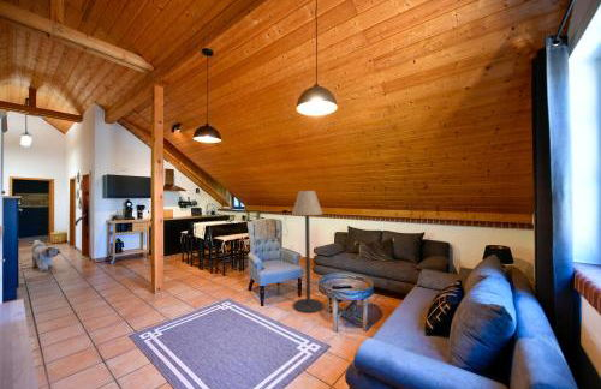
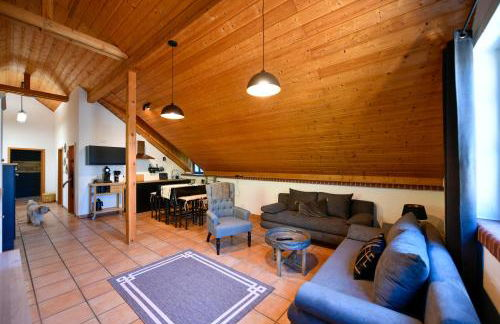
- floor lamp [291,190,325,313]
